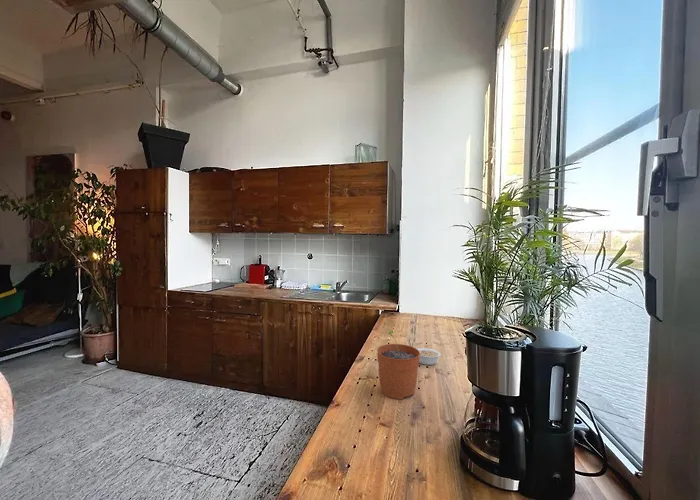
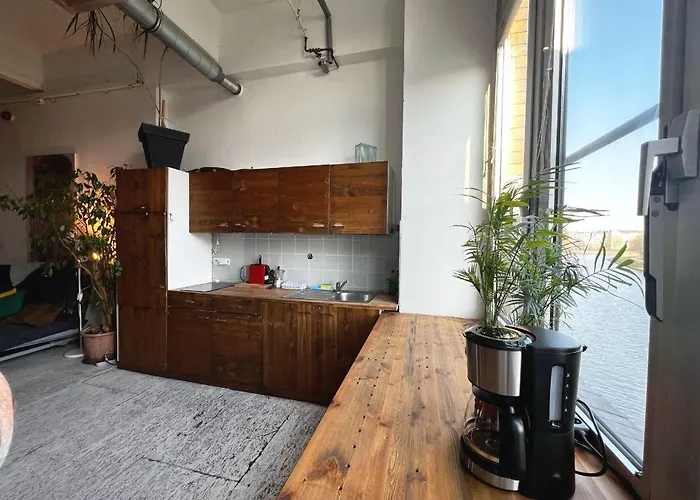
- plant pot [376,329,420,400]
- legume [416,347,442,366]
